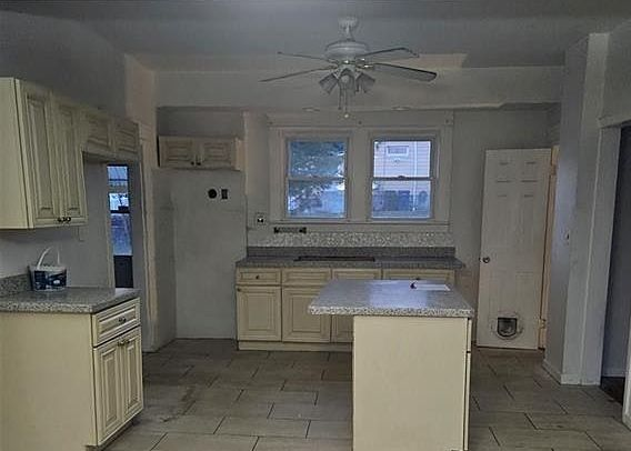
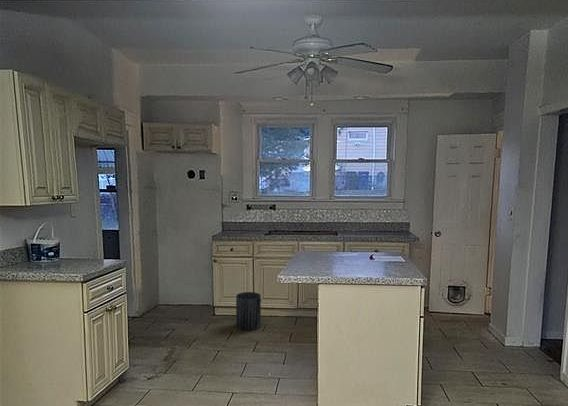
+ trash can [235,291,262,332]
